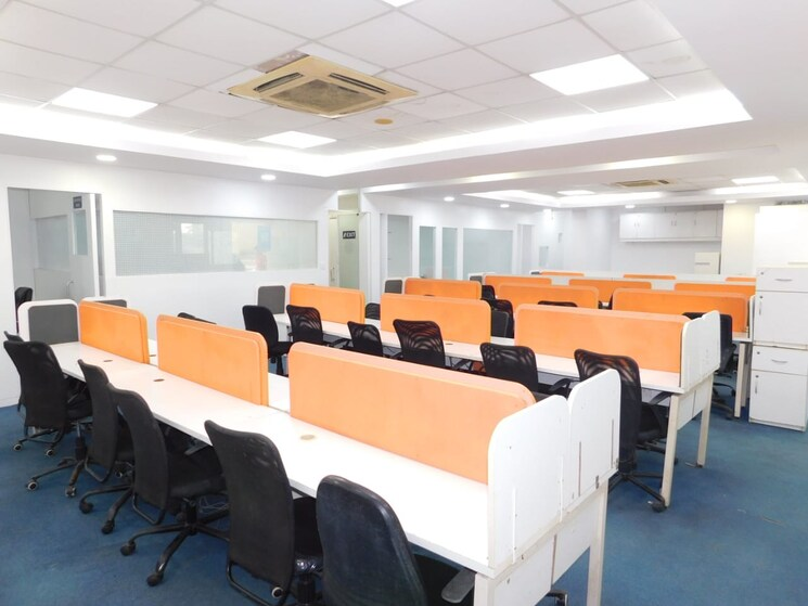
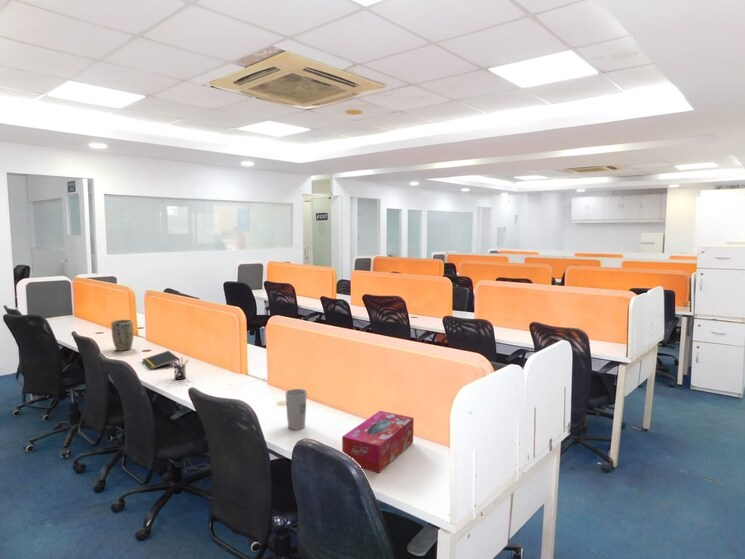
+ pen holder [172,356,189,381]
+ notepad [141,350,179,370]
+ tissue box [341,410,415,474]
+ cup [284,388,308,430]
+ plant pot [111,319,134,352]
